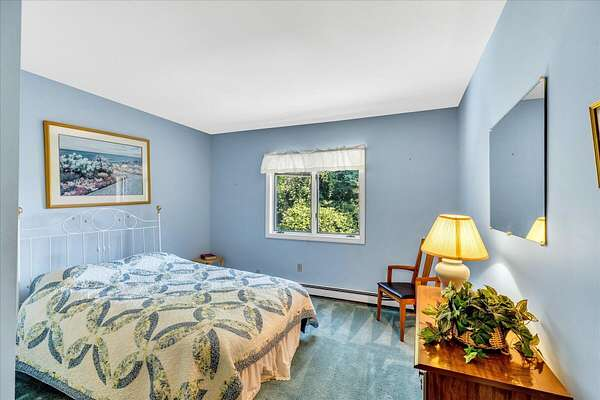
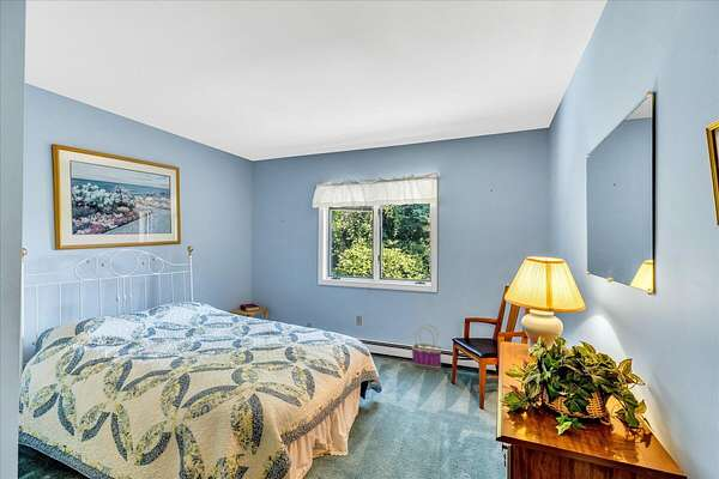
+ basket [411,323,443,369]
